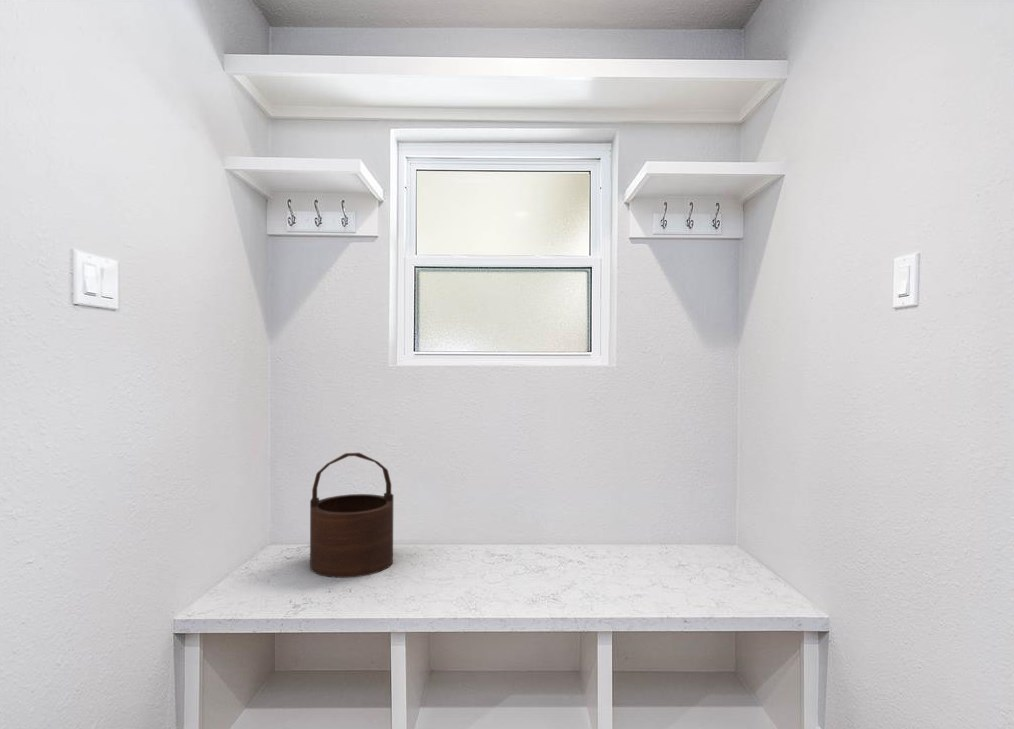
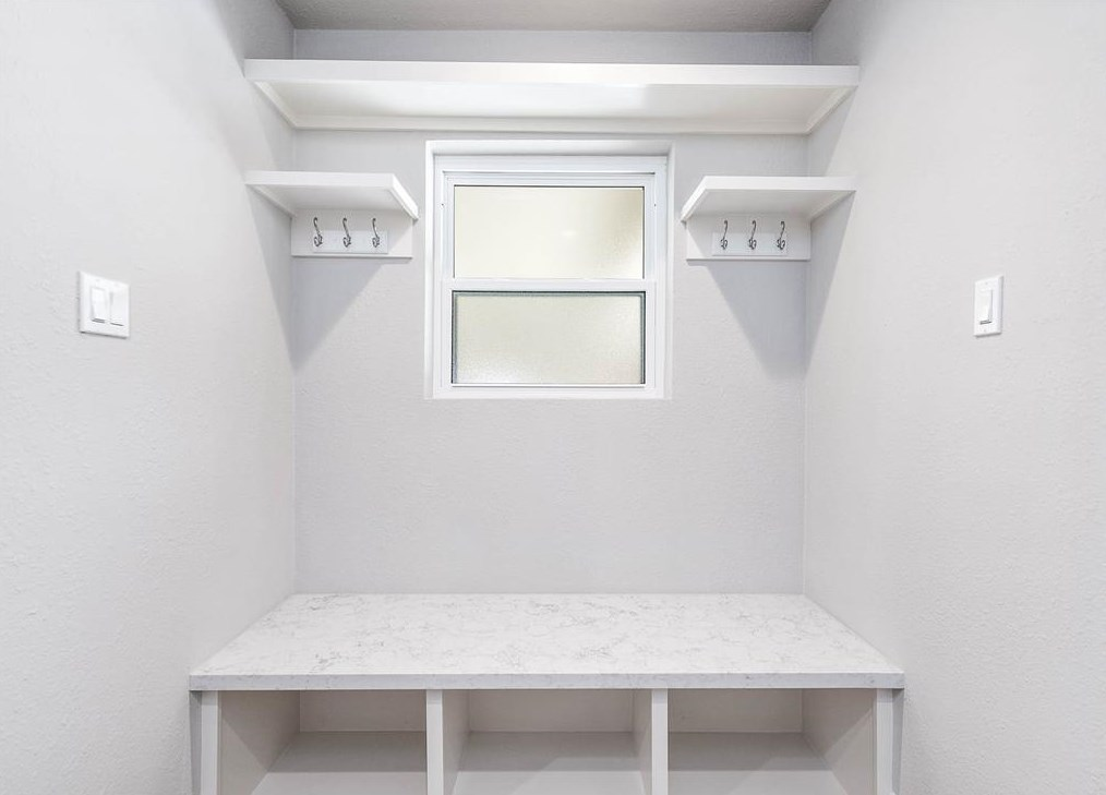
- wooden bucket [309,452,394,579]
